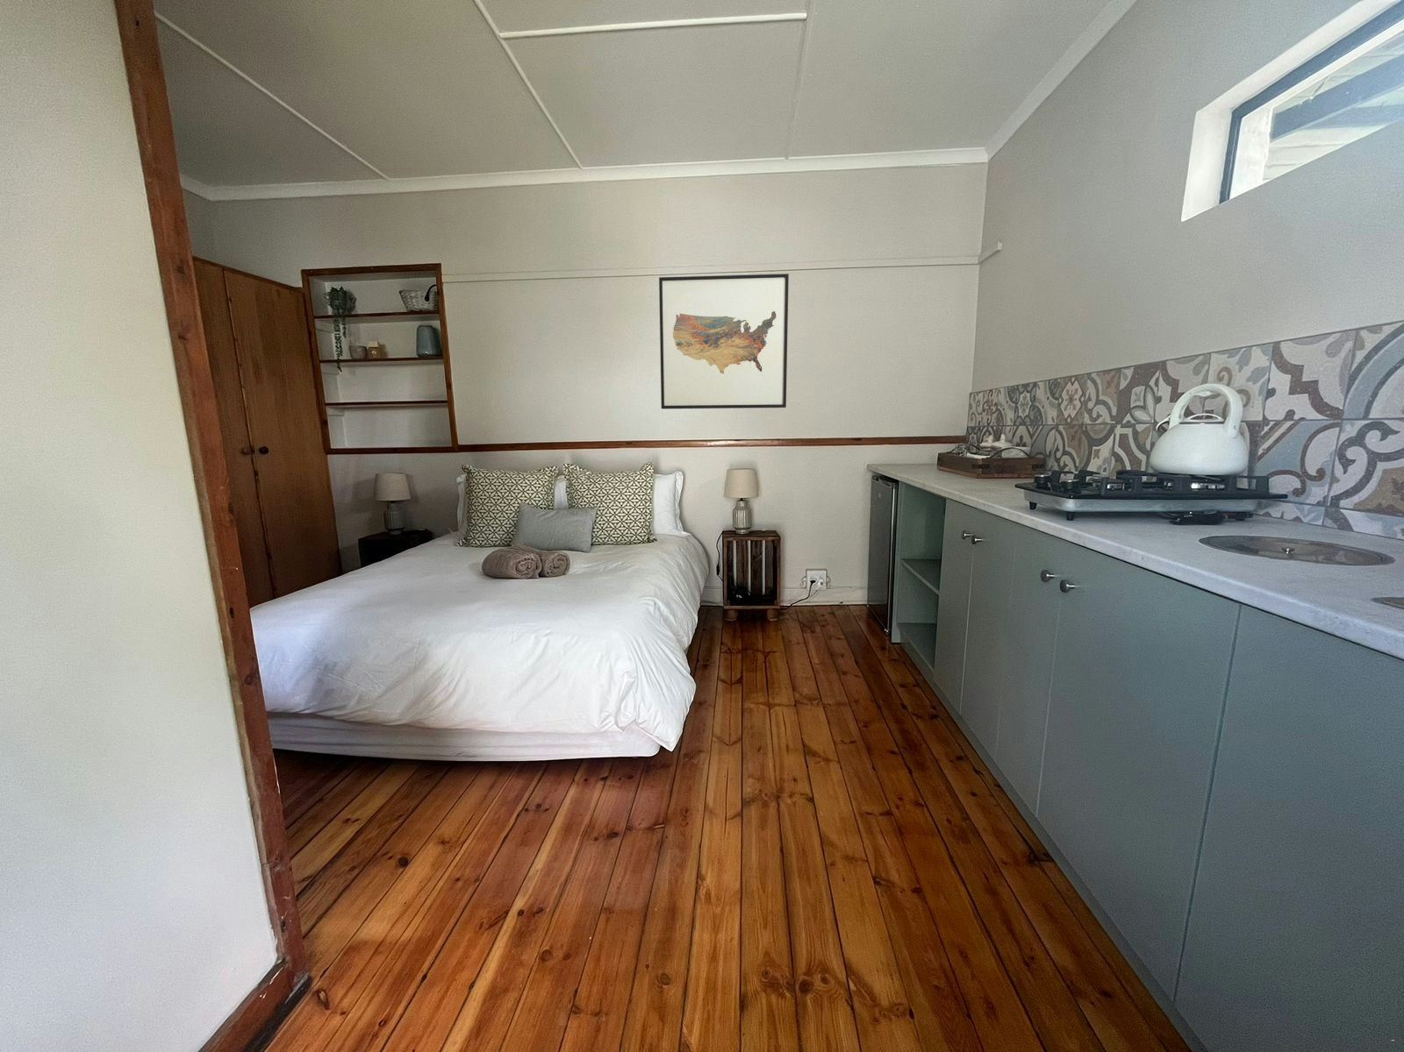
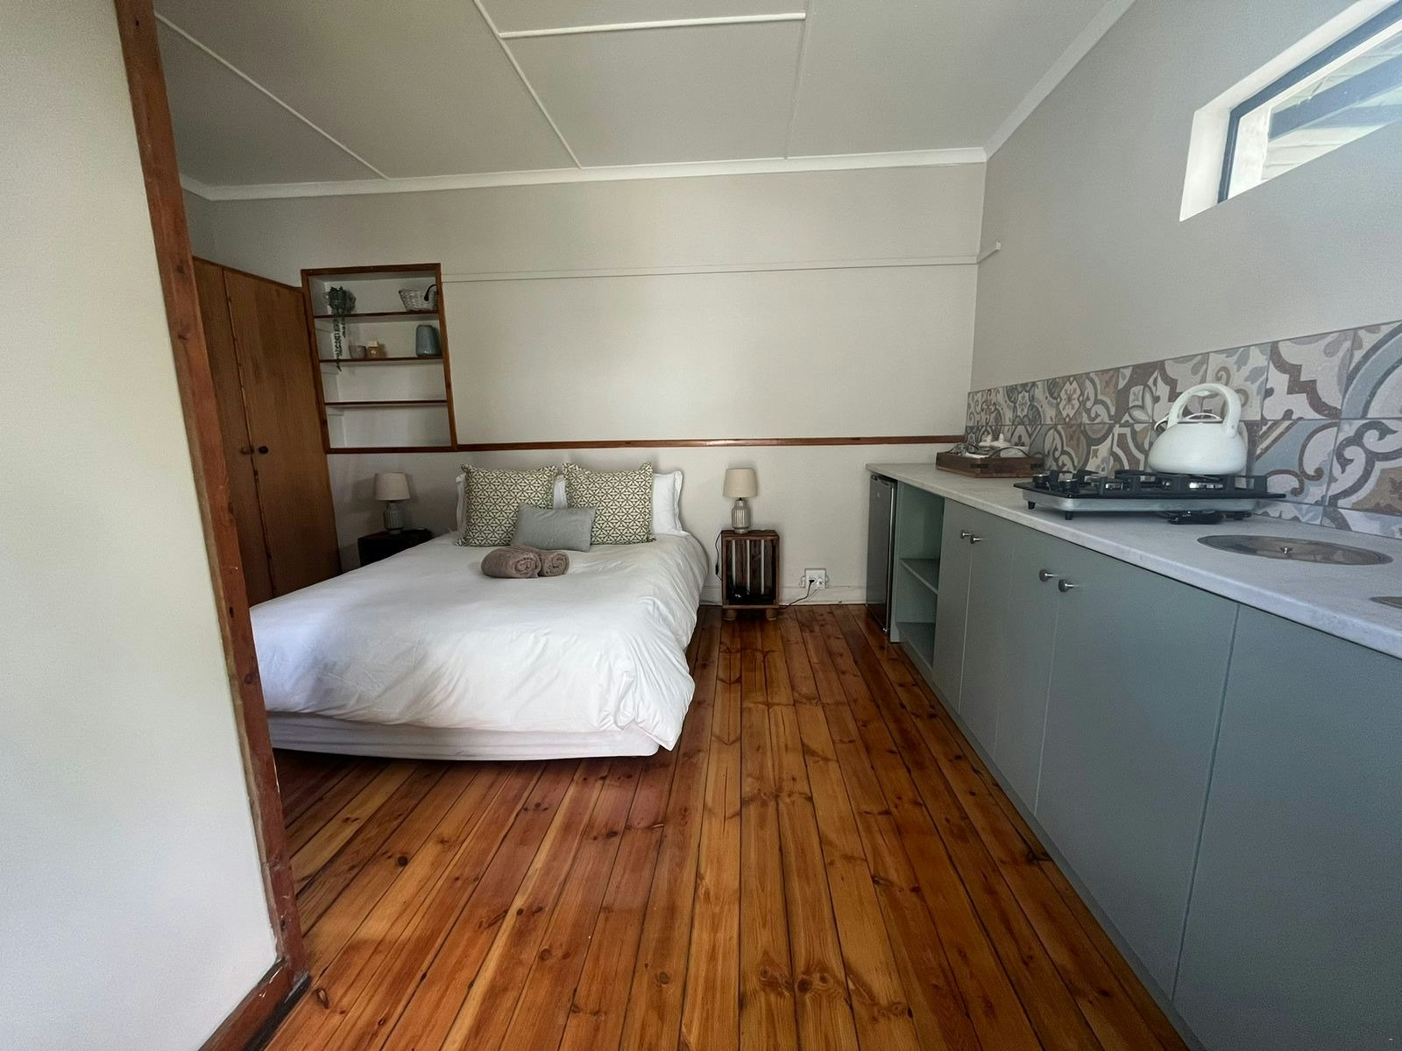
- wall art [658,273,789,409]
